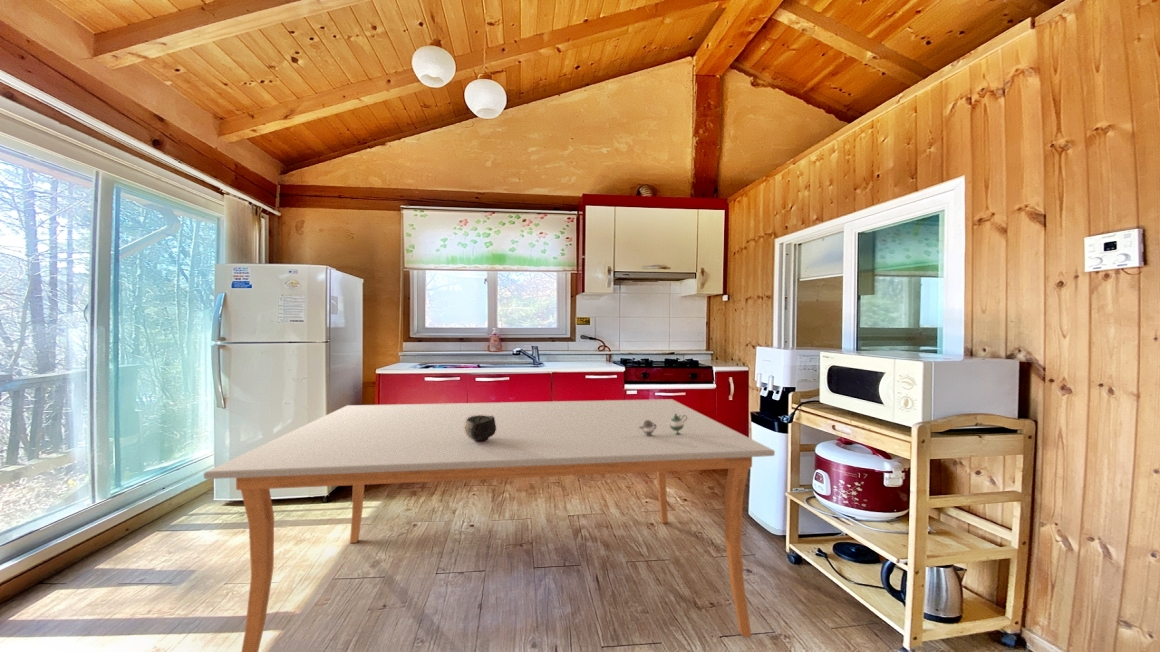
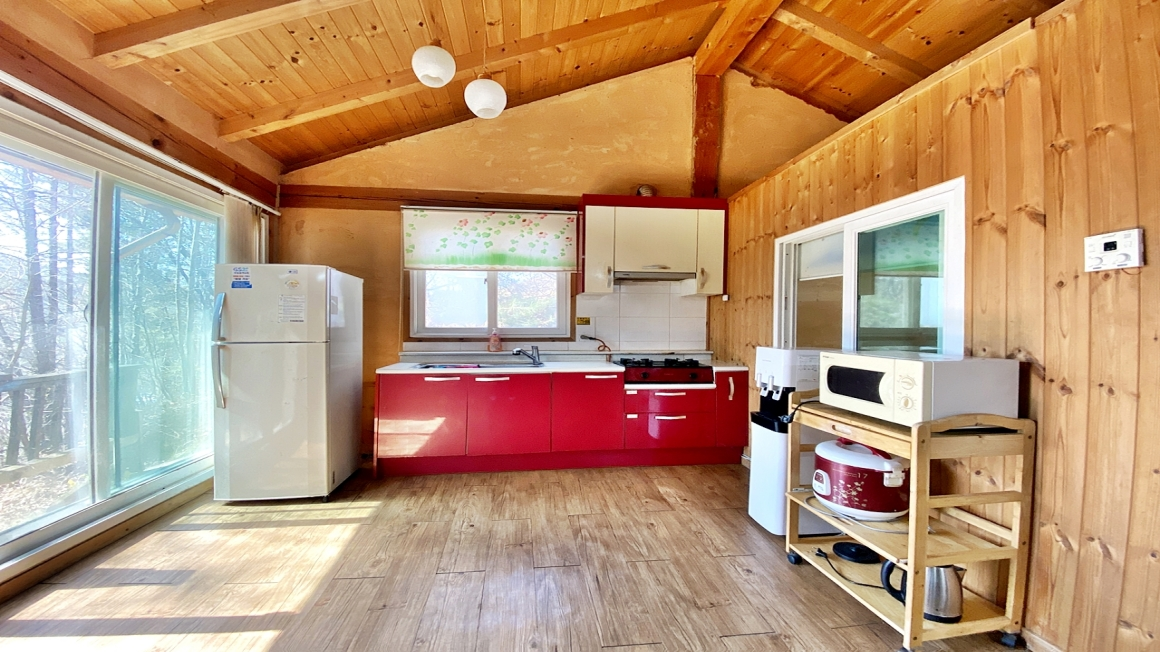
- teapot [639,414,687,436]
- ceramic bowl [464,415,496,442]
- dining table [203,398,776,652]
